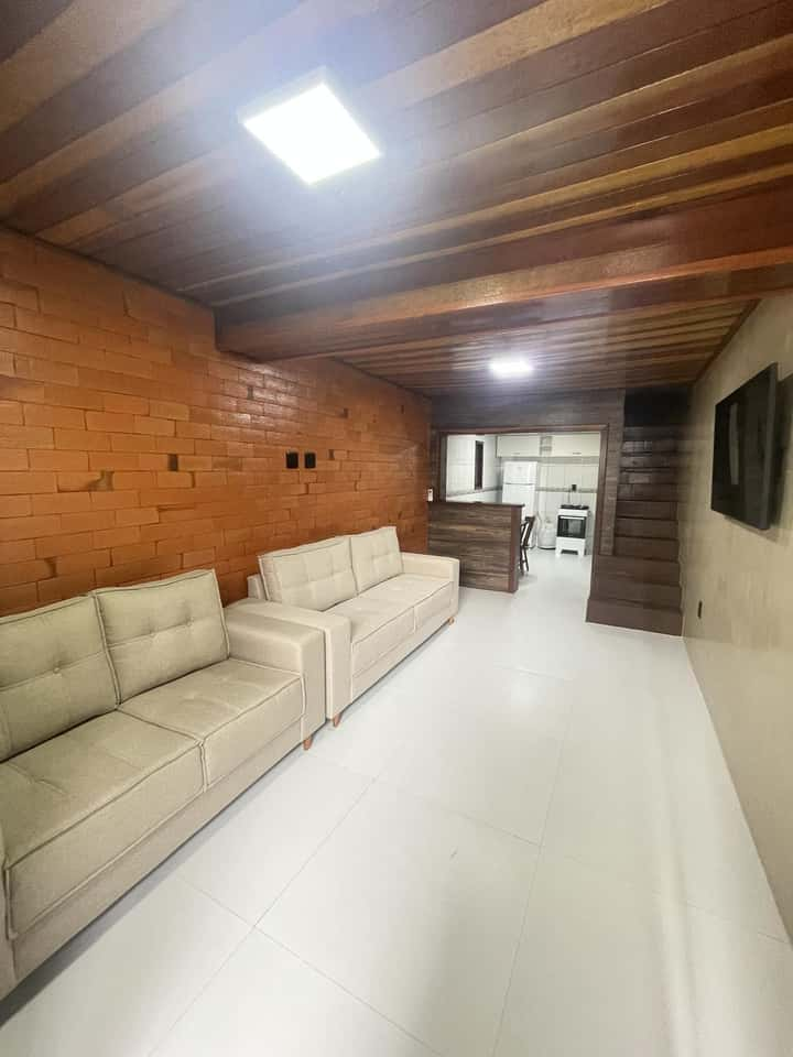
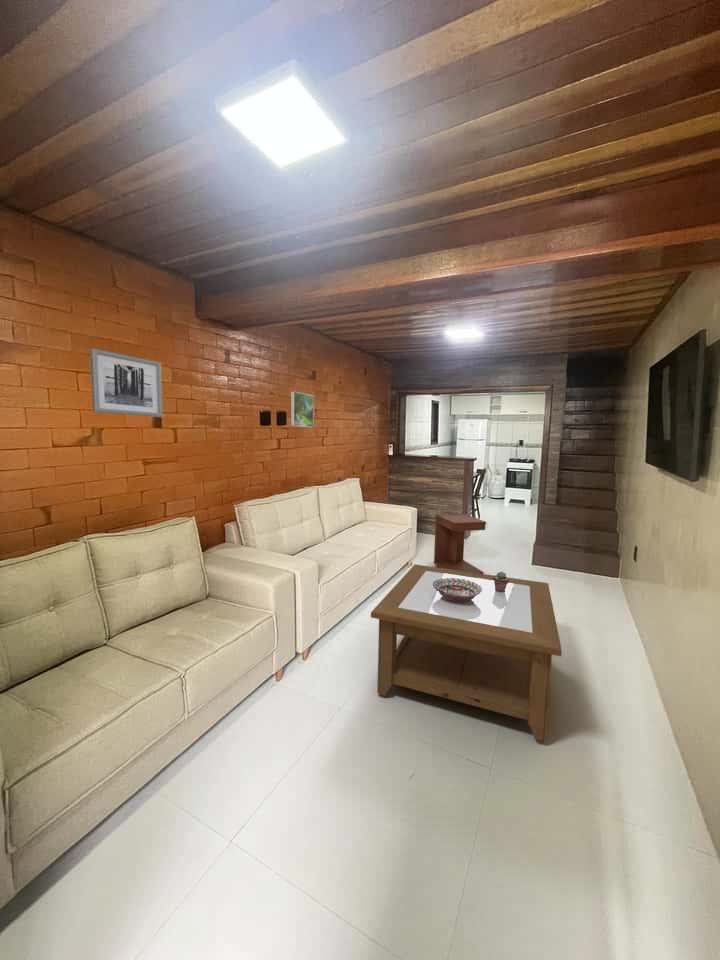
+ decorative bowl [433,578,482,602]
+ side table [433,513,487,574]
+ wall art [89,348,163,418]
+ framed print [290,391,315,428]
+ coffee table [370,563,563,742]
+ potted succulent [493,571,509,592]
